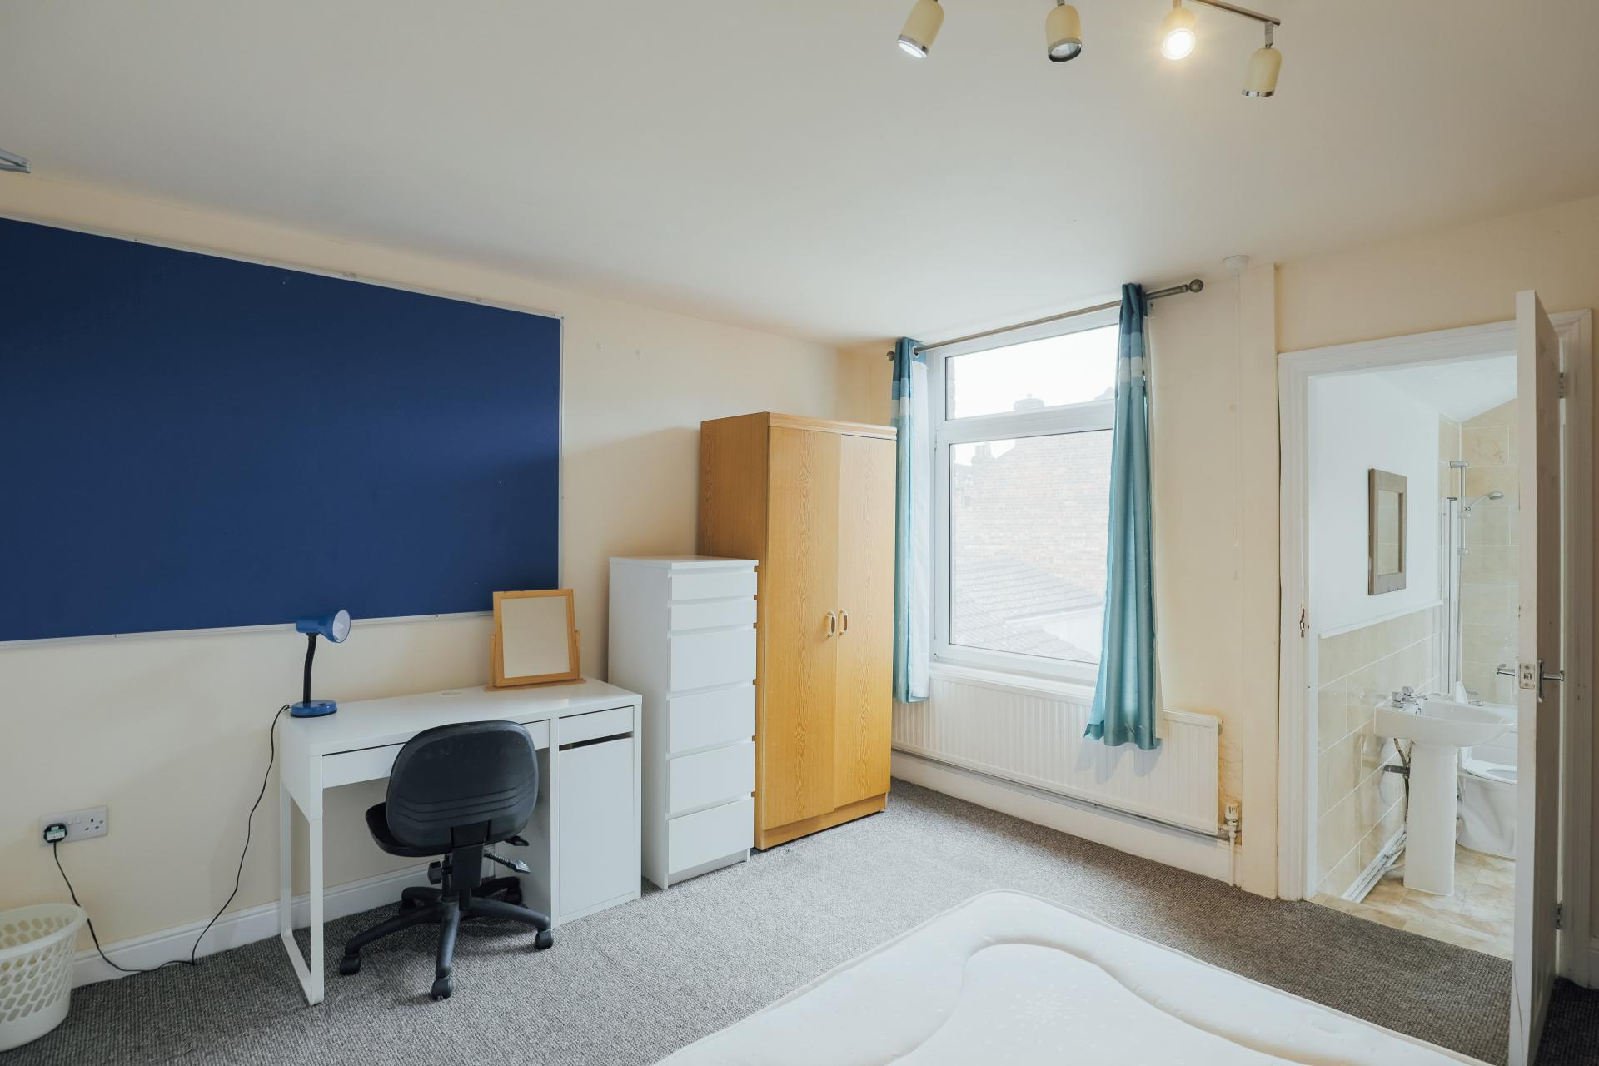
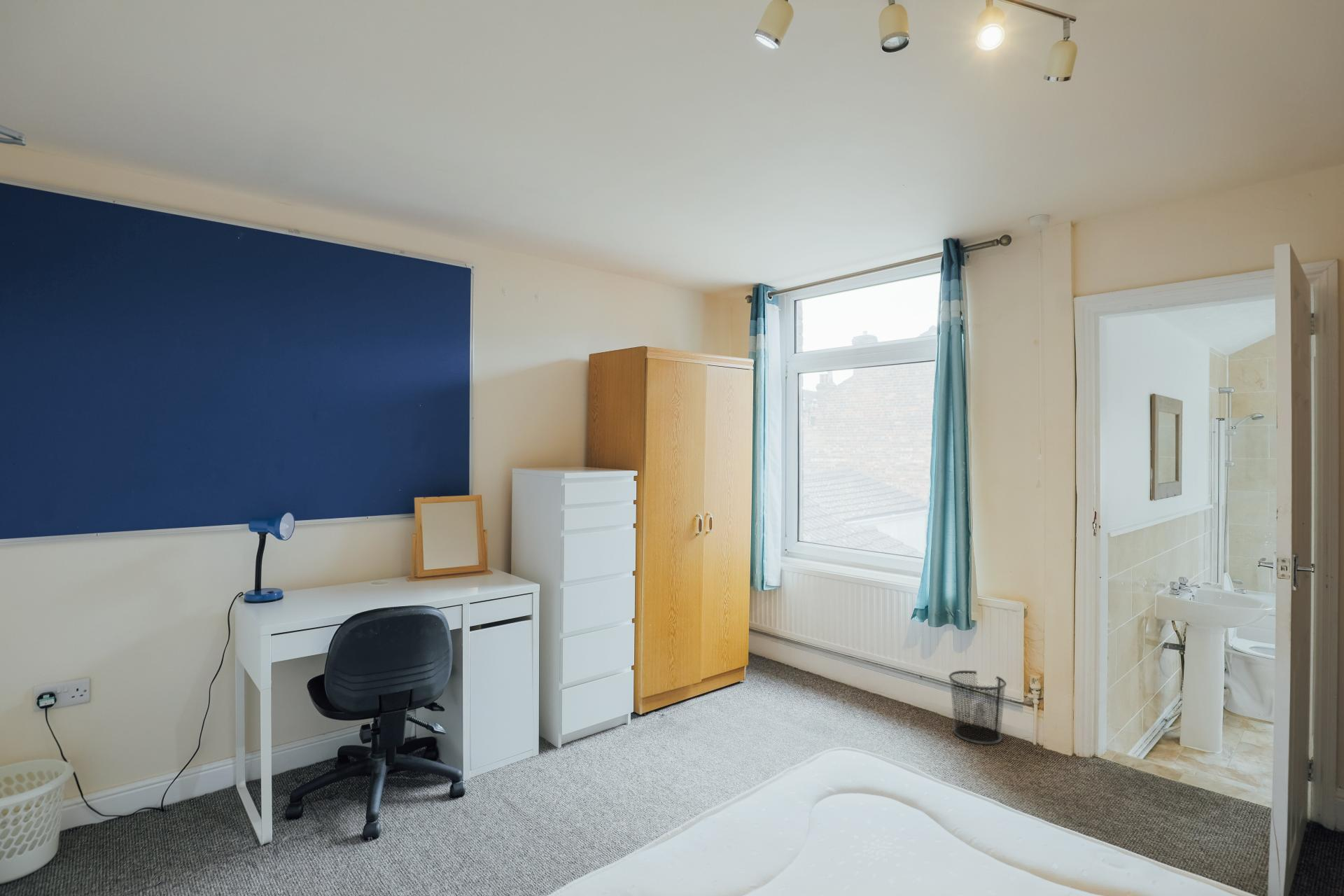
+ waste bin [948,670,1007,745]
